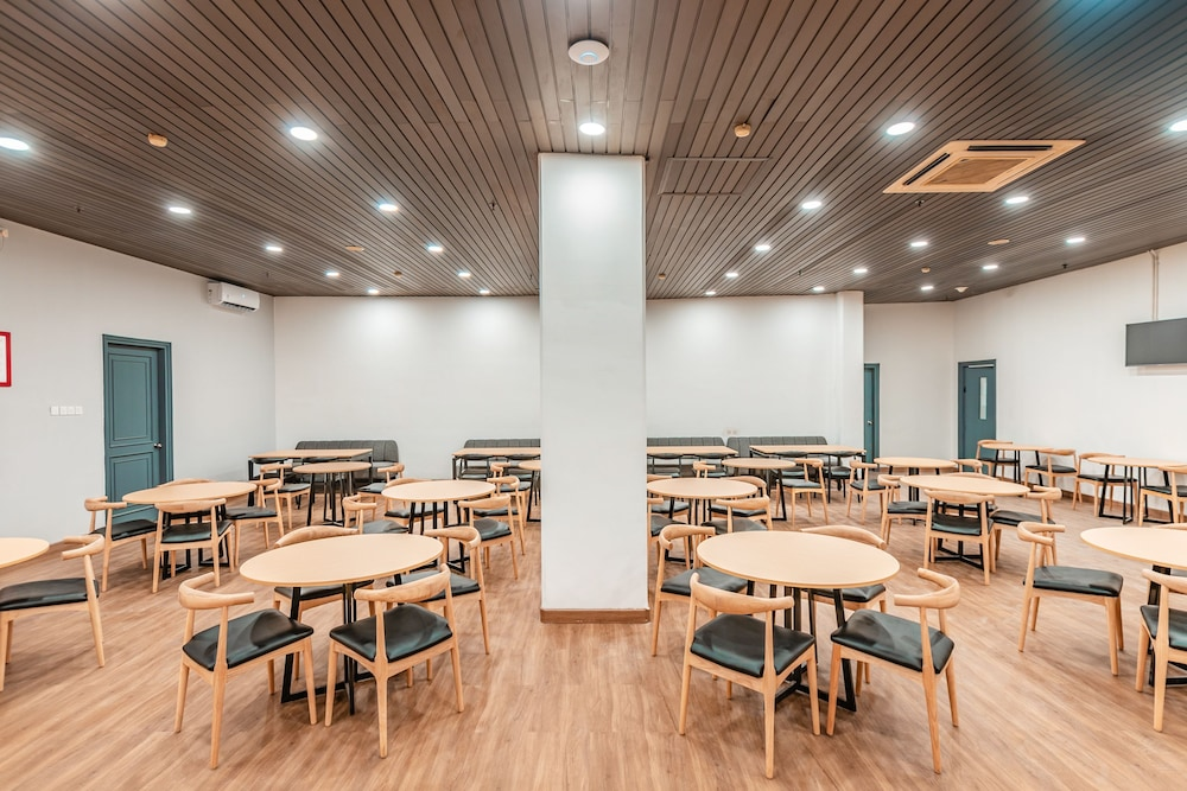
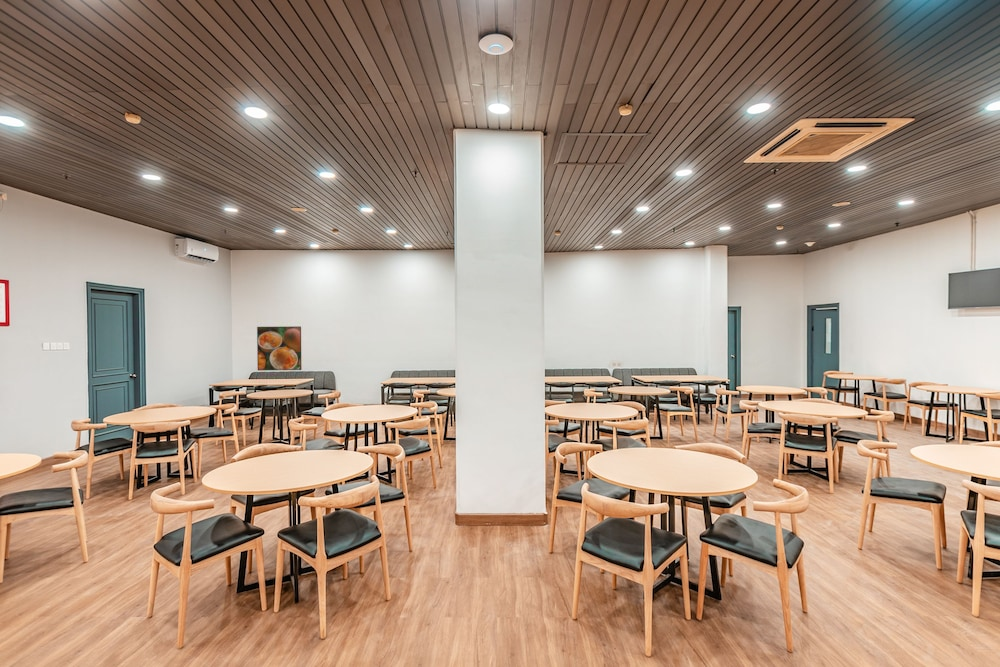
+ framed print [256,325,302,371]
